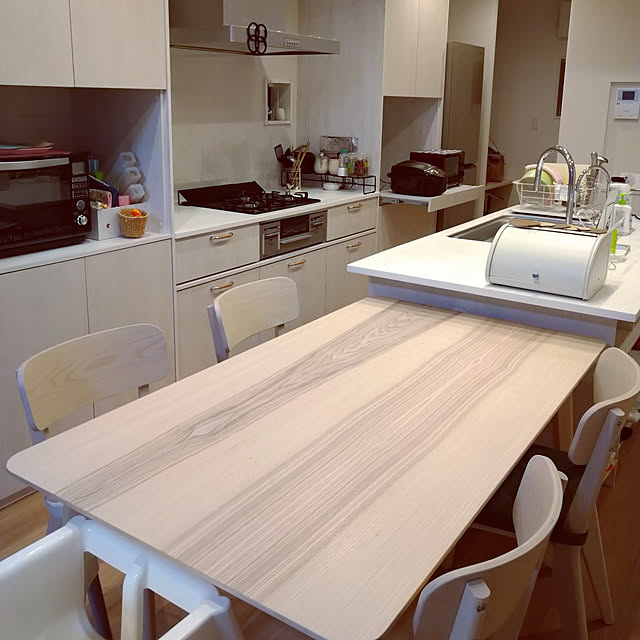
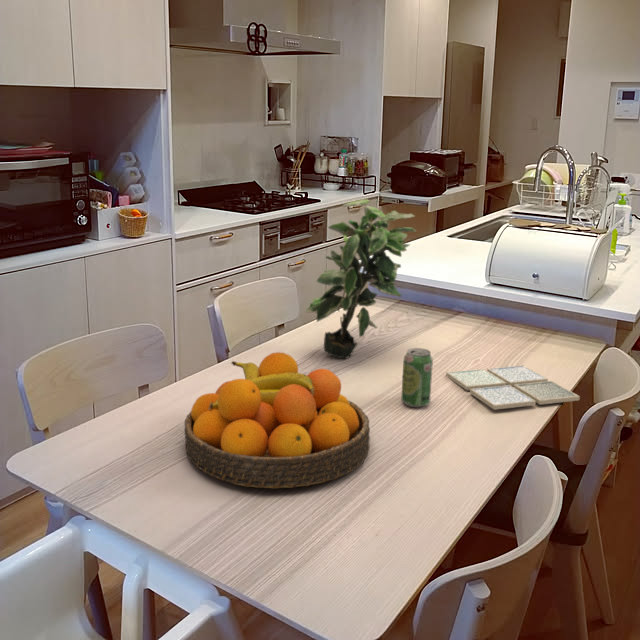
+ beverage can [400,347,434,408]
+ fruit bowl [183,351,371,489]
+ drink coaster [445,365,581,411]
+ potted plant [305,198,417,359]
